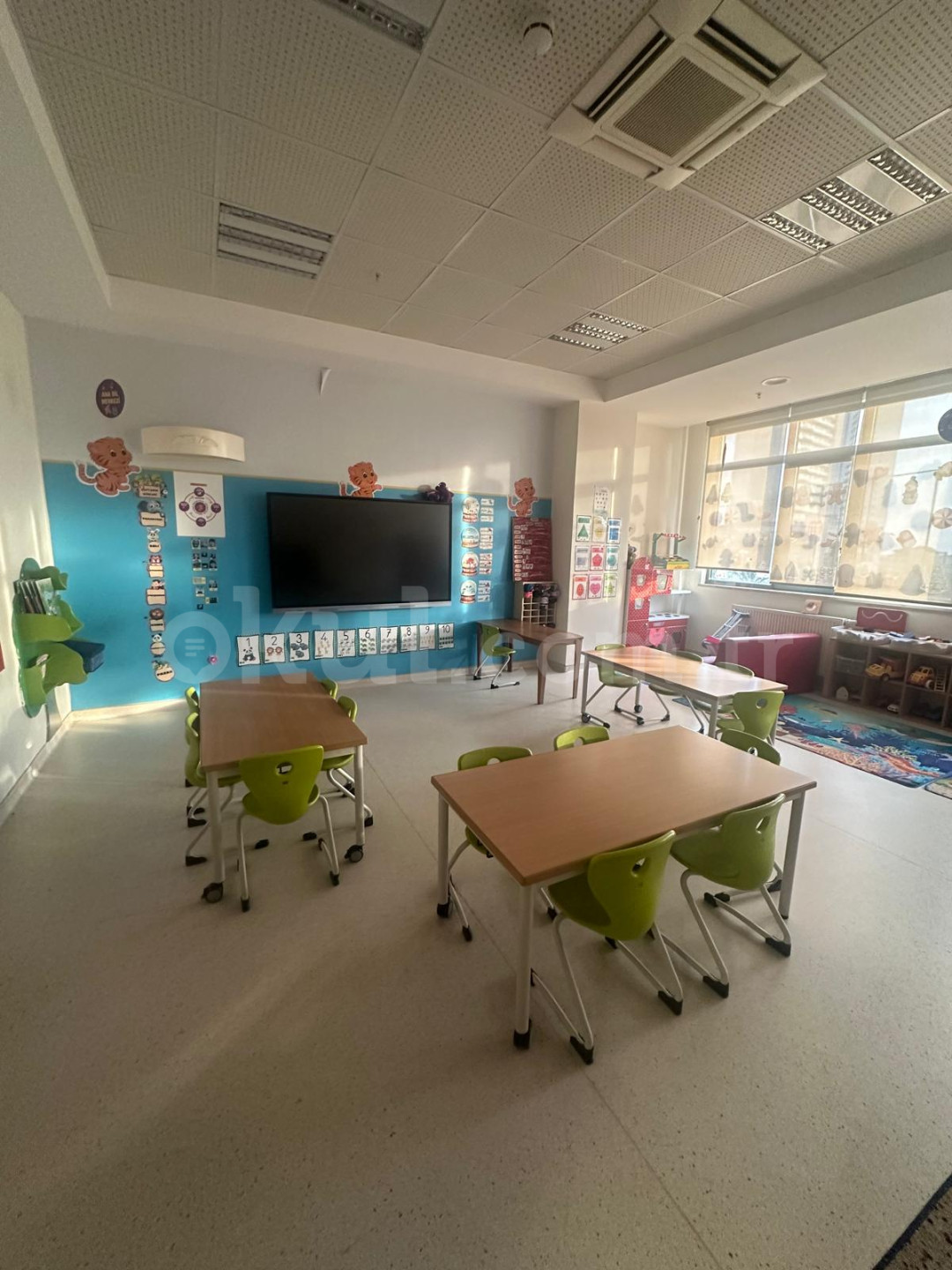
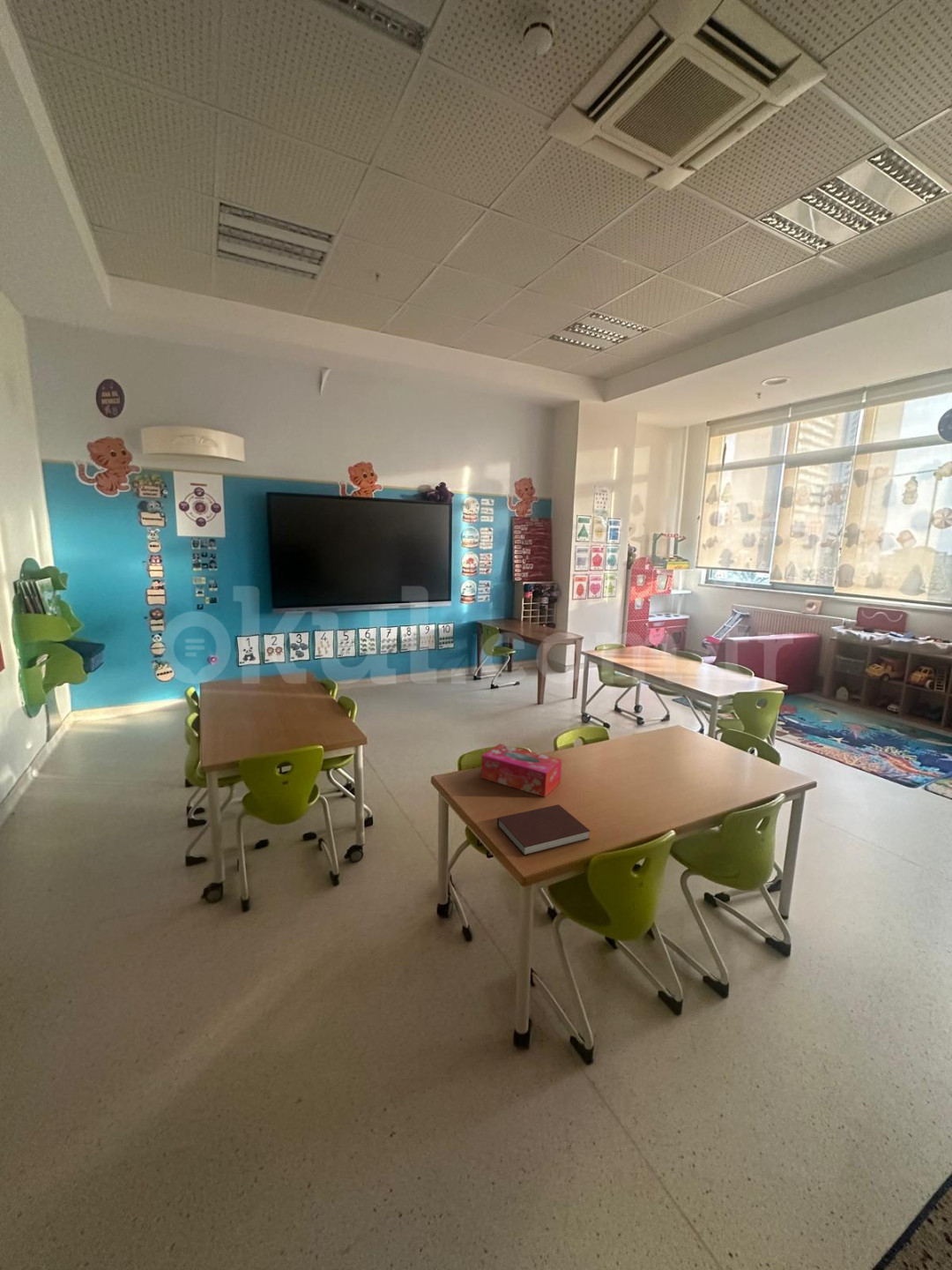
+ tissue box [480,743,562,798]
+ notebook [496,803,591,856]
